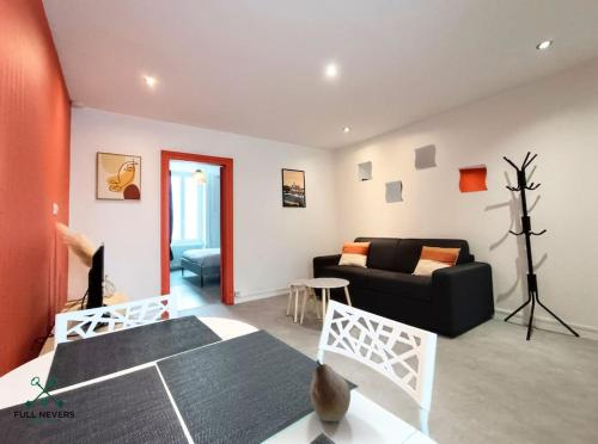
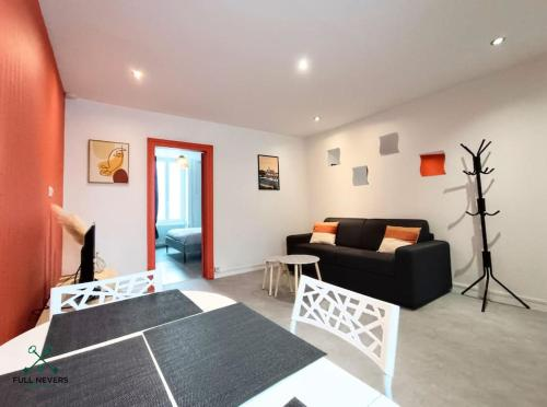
- fruit [309,358,352,423]
